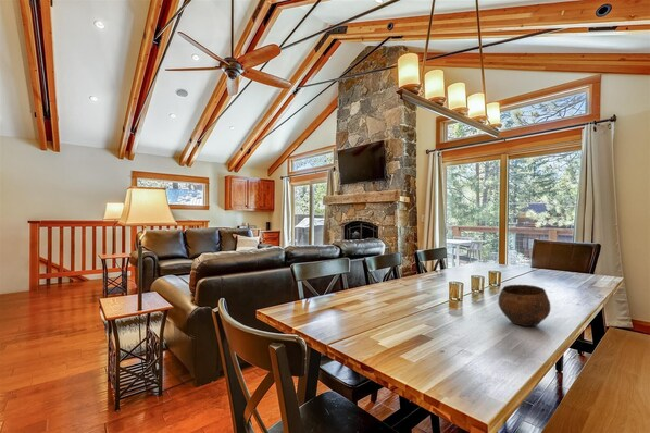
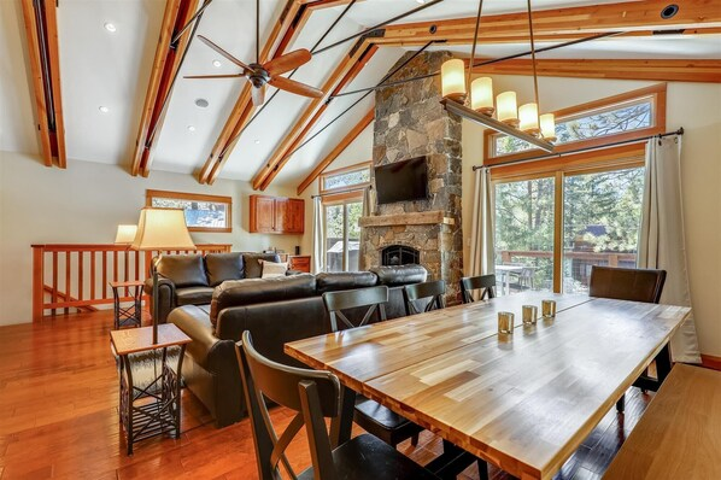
- bowl [497,284,552,327]
